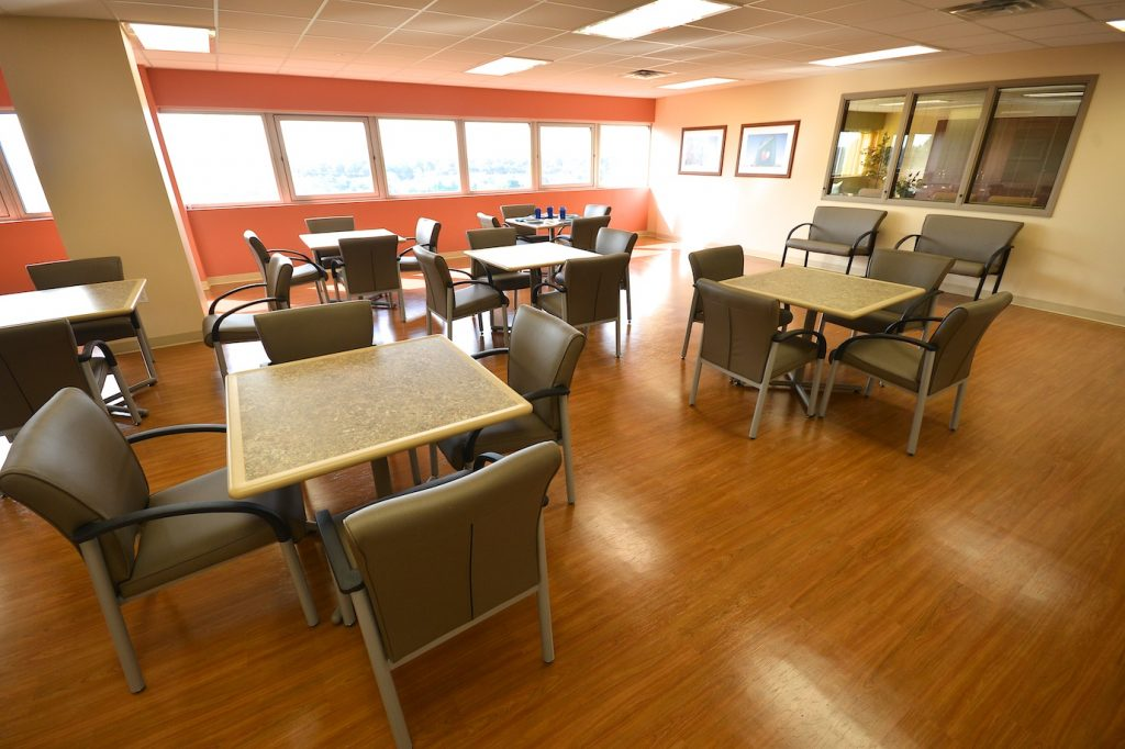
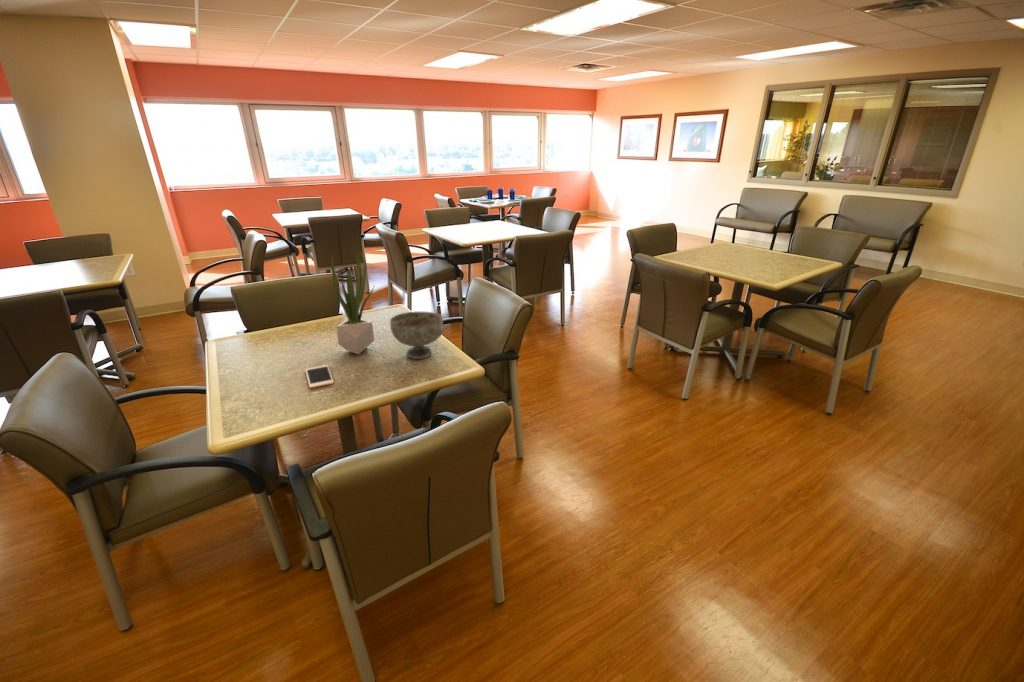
+ bowl [389,311,445,360]
+ cell phone [304,364,335,389]
+ potted plant [329,247,376,355]
